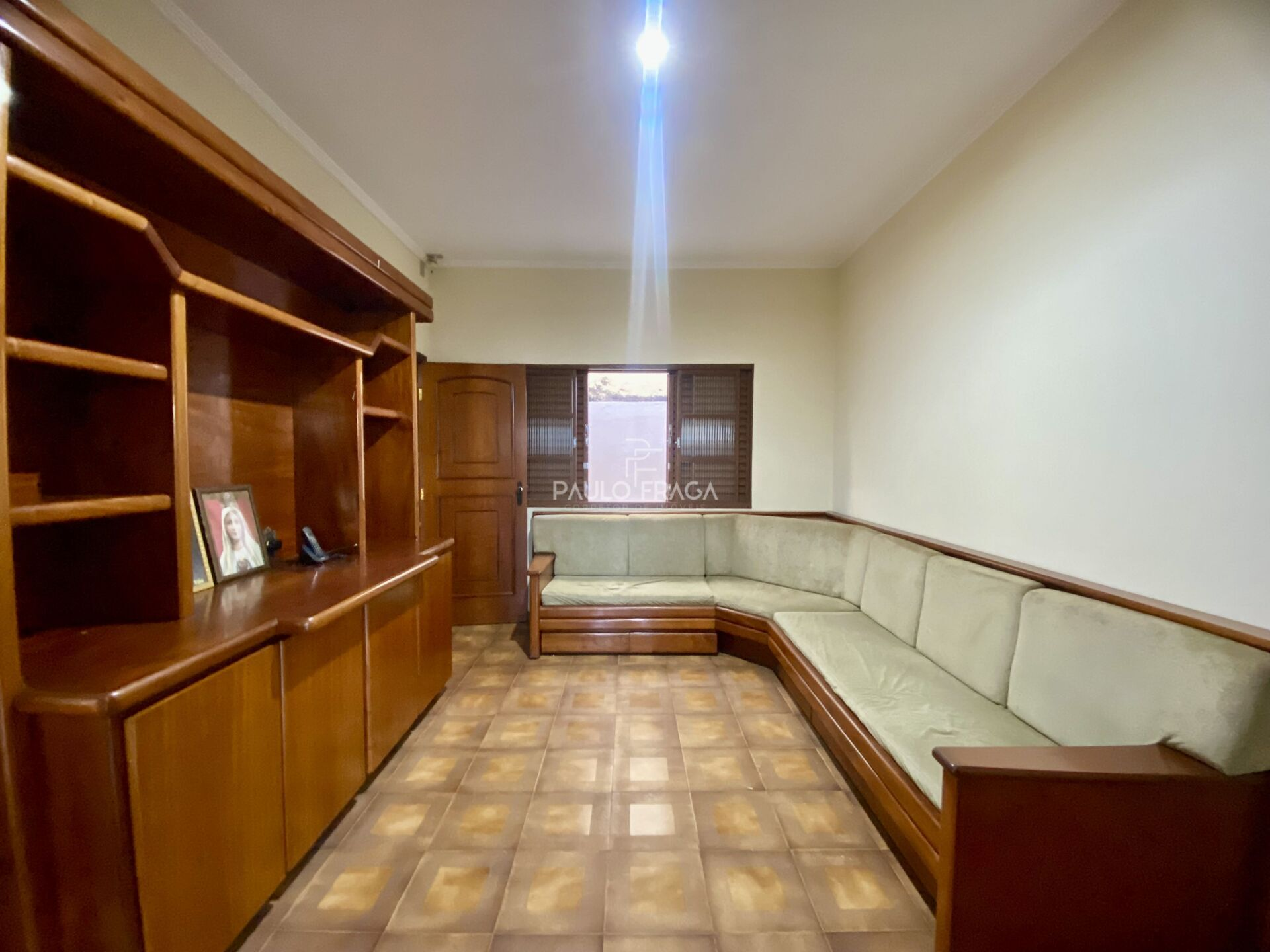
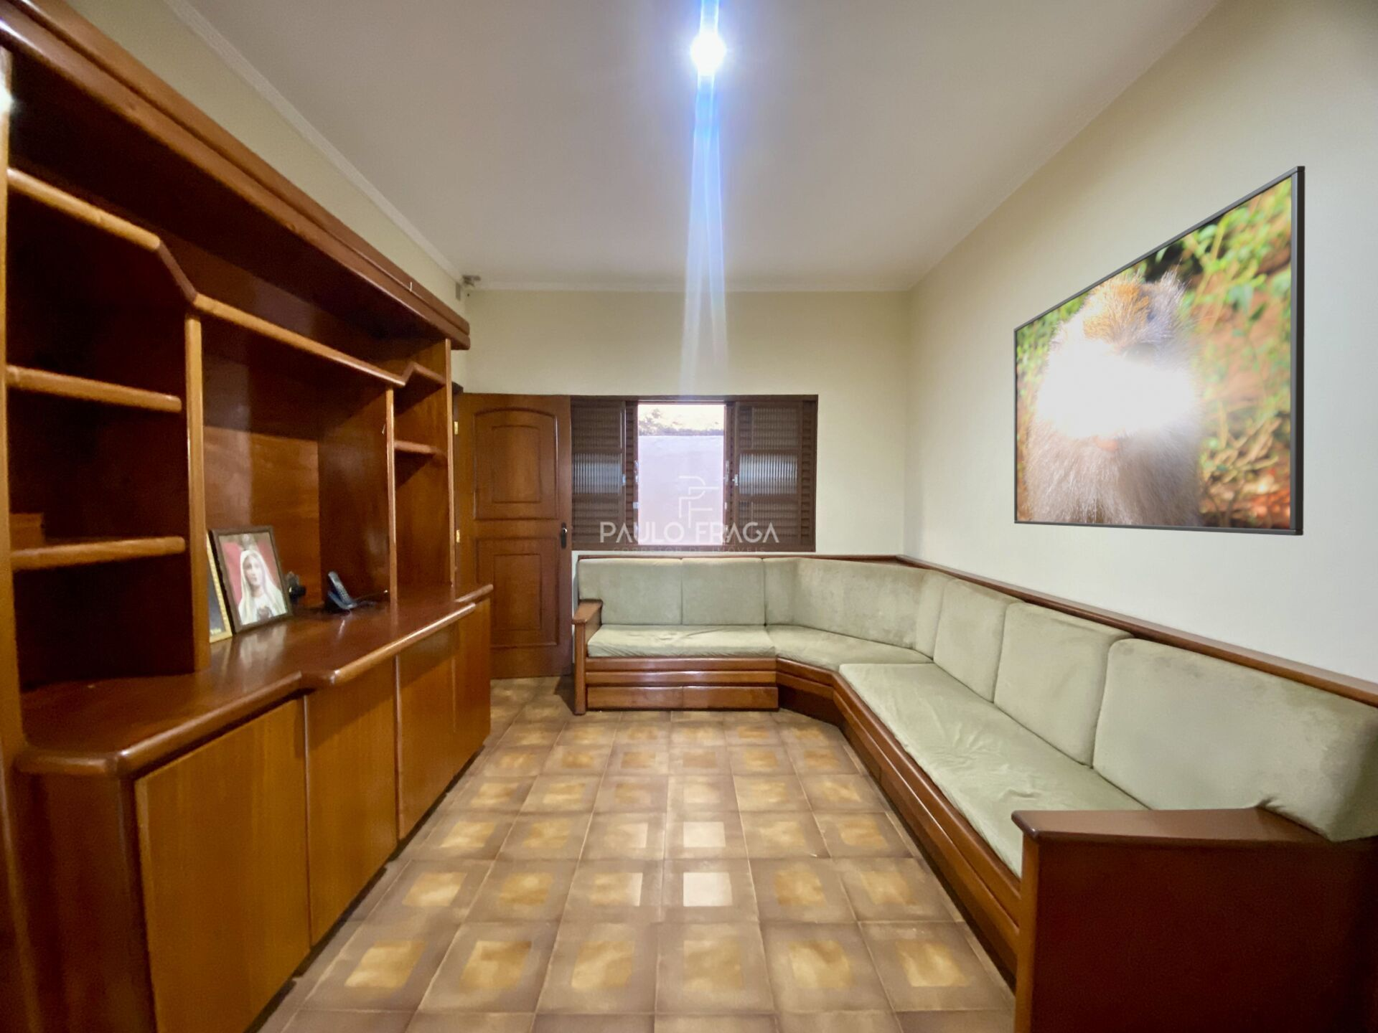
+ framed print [1012,165,1306,537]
